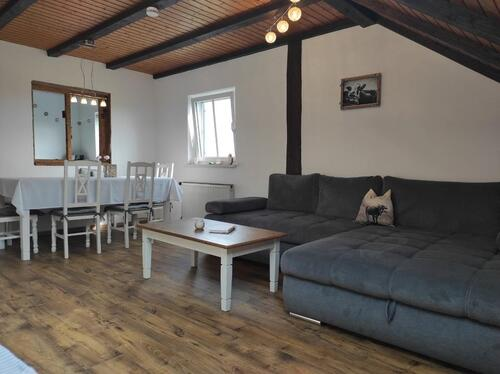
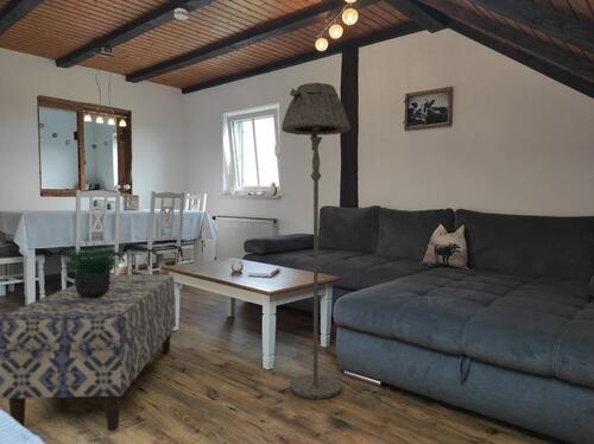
+ bench [0,273,177,432]
+ floor lamp [280,82,352,400]
+ potted plant [55,227,127,298]
